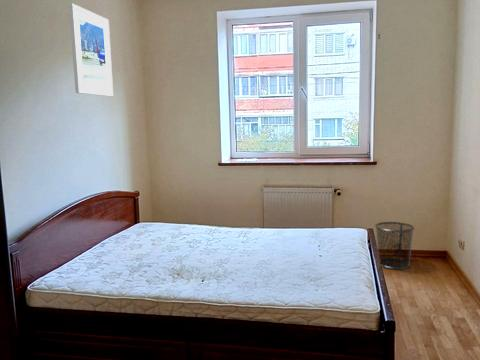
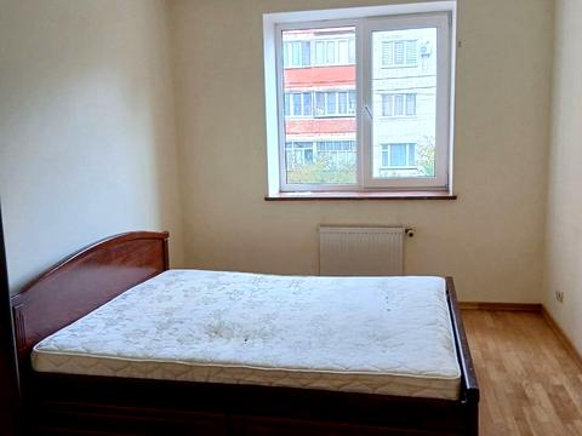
- waste bin [374,221,415,270]
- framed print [68,2,114,97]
